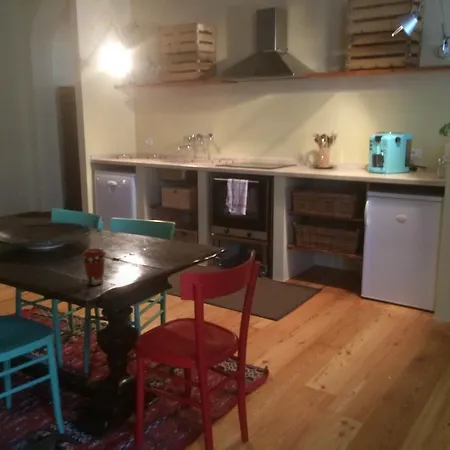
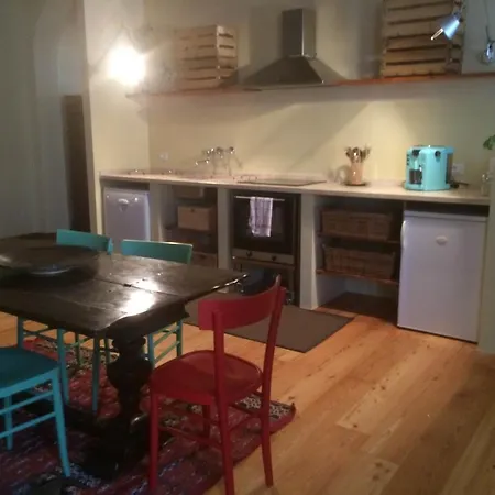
- coffee cup [81,248,107,286]
